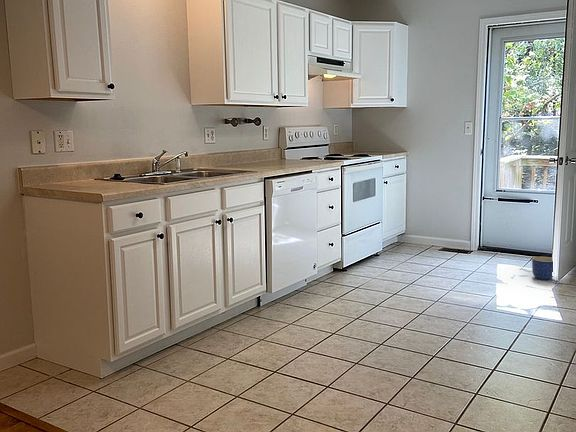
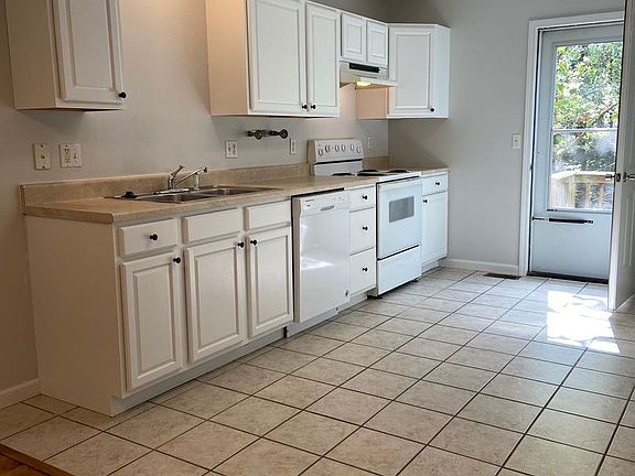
- planter [531,256,554,281]
